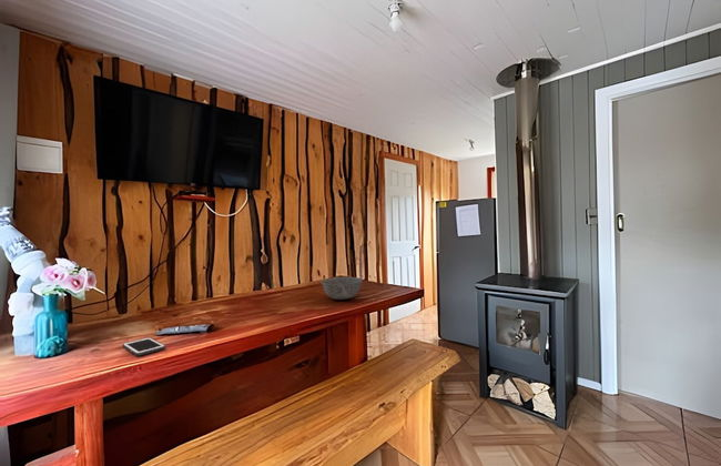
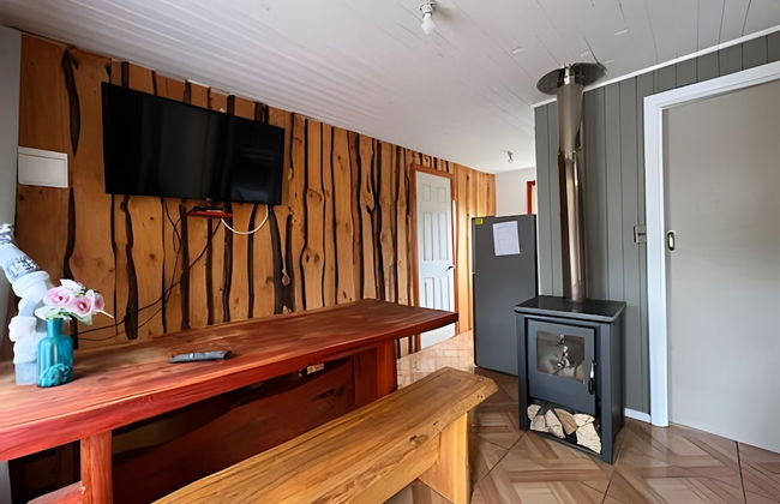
- cell phone [122,336,166,357]
- bowl [321,276,364,301]
